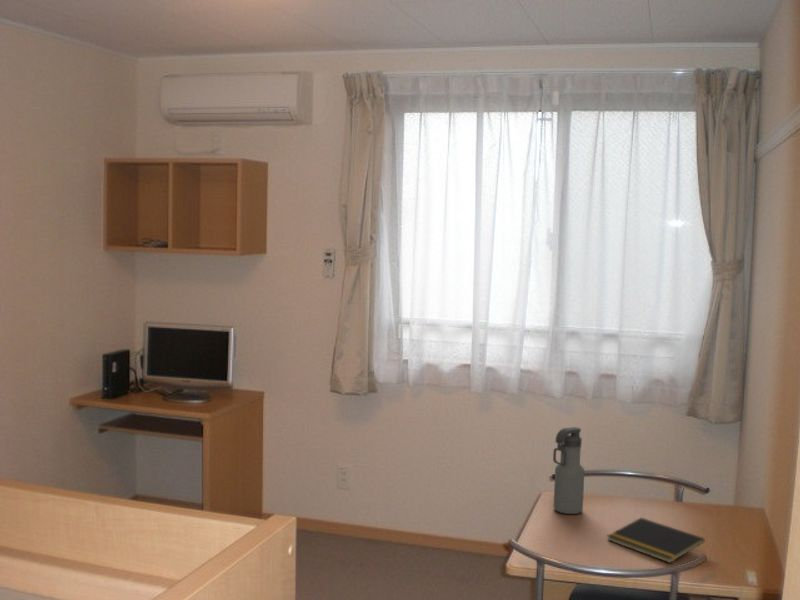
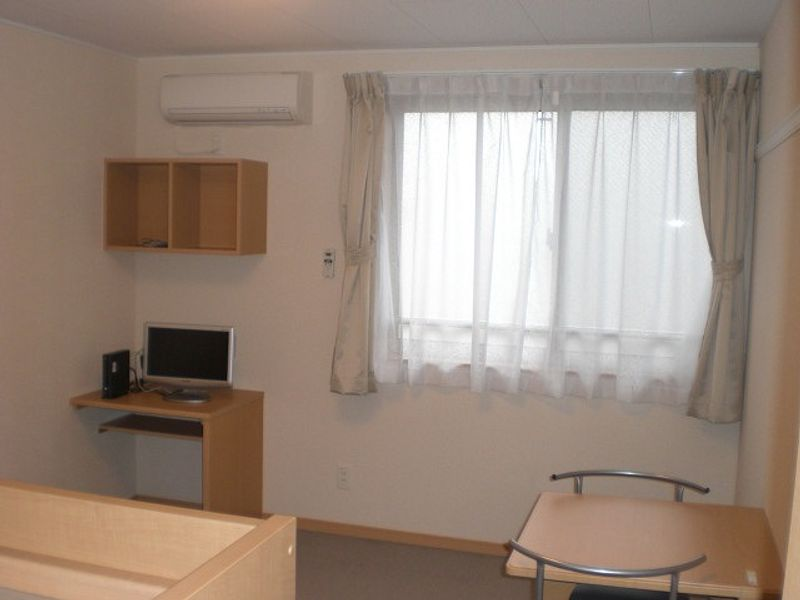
- notepad [606,517,705,564]
- water bottle [552,426,585,515]
